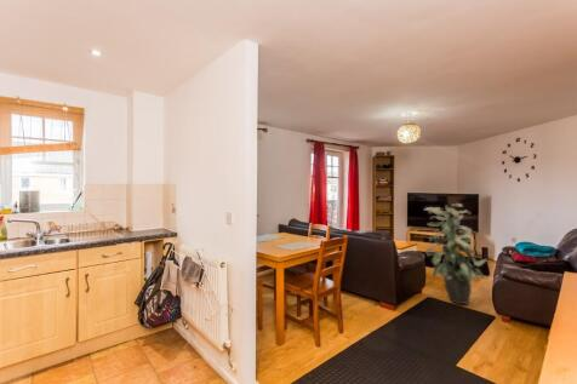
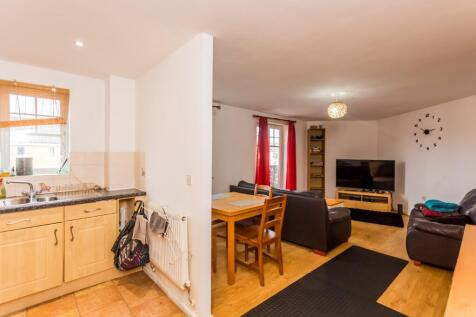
- indoor plant [423,202,489,305]
